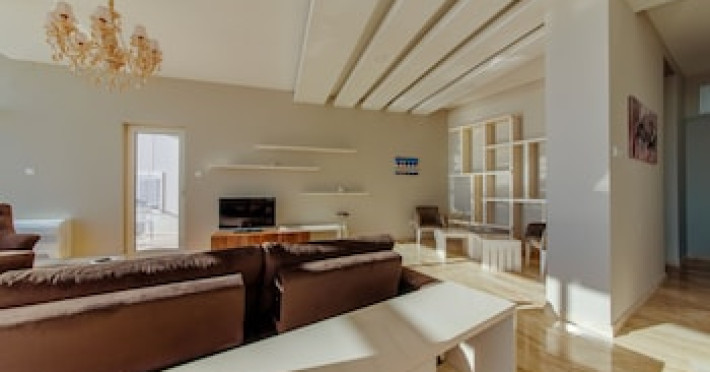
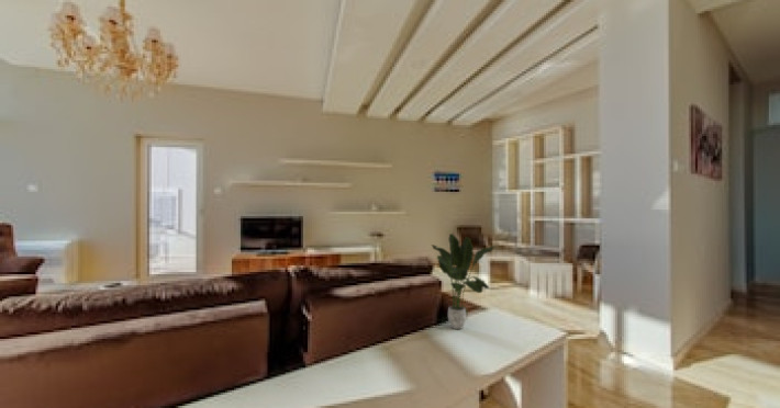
+ potted plant [430,233,497,330]
